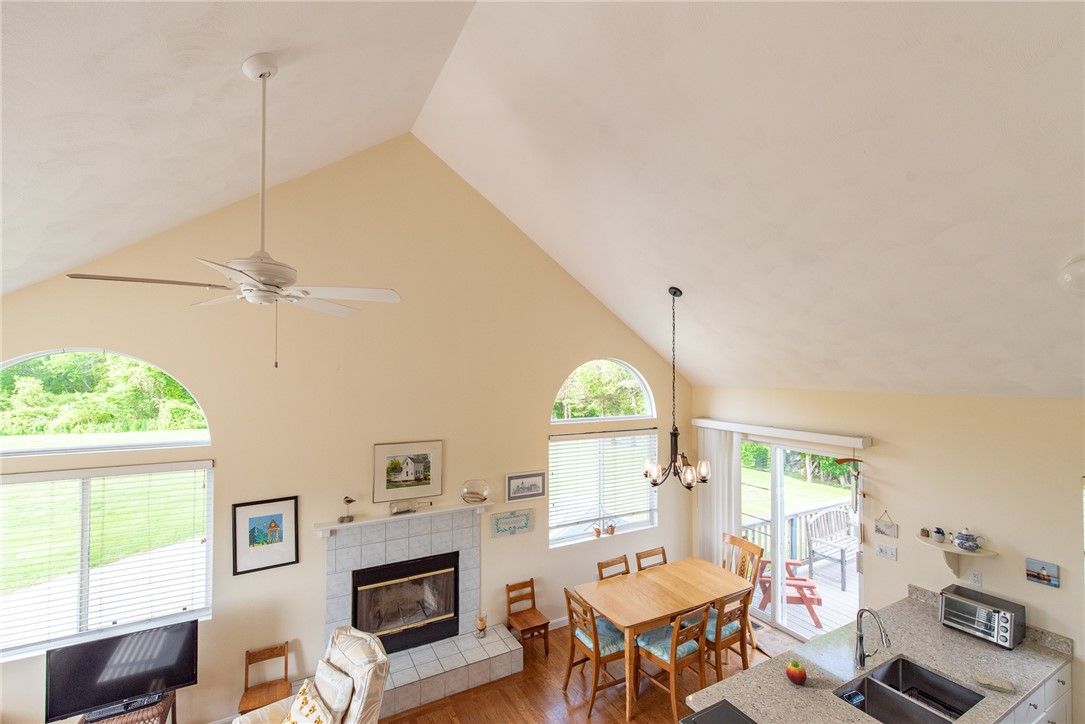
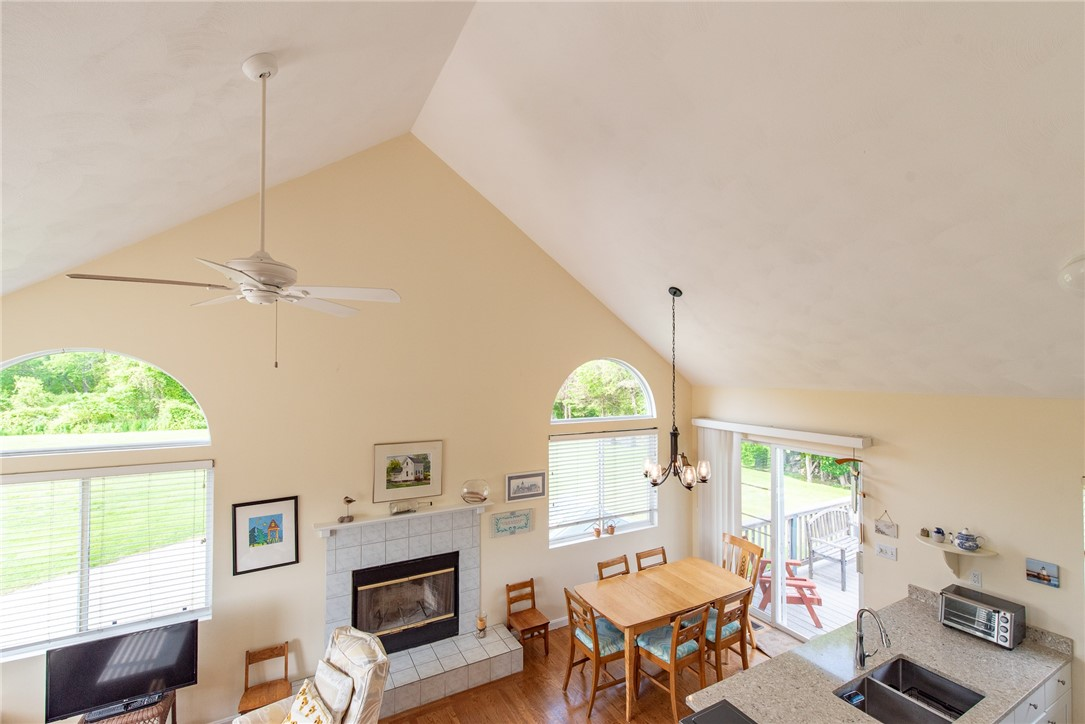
- washcloth [971,671,1018,695]
- fruit [785,659,808,685]
